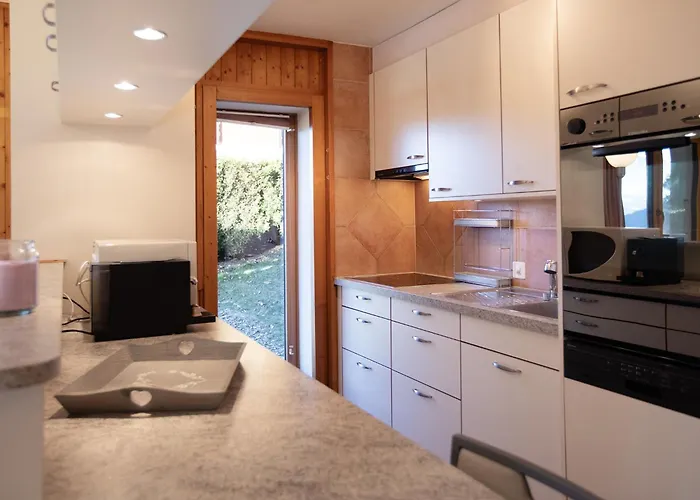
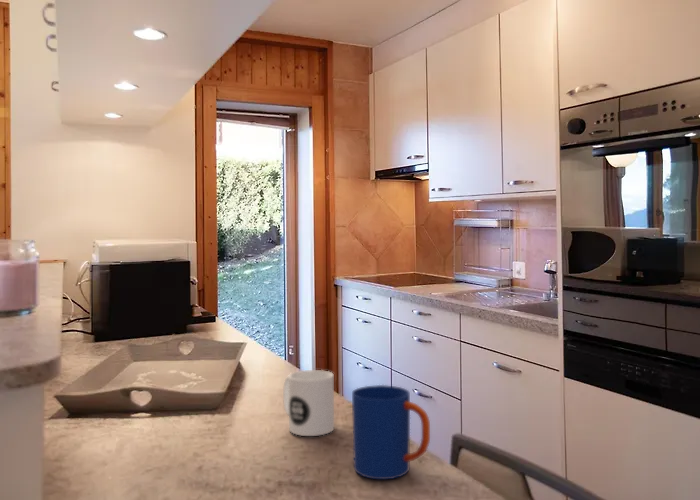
+ mug [351,384,431,480]
+ mug [282,369,335,437]
